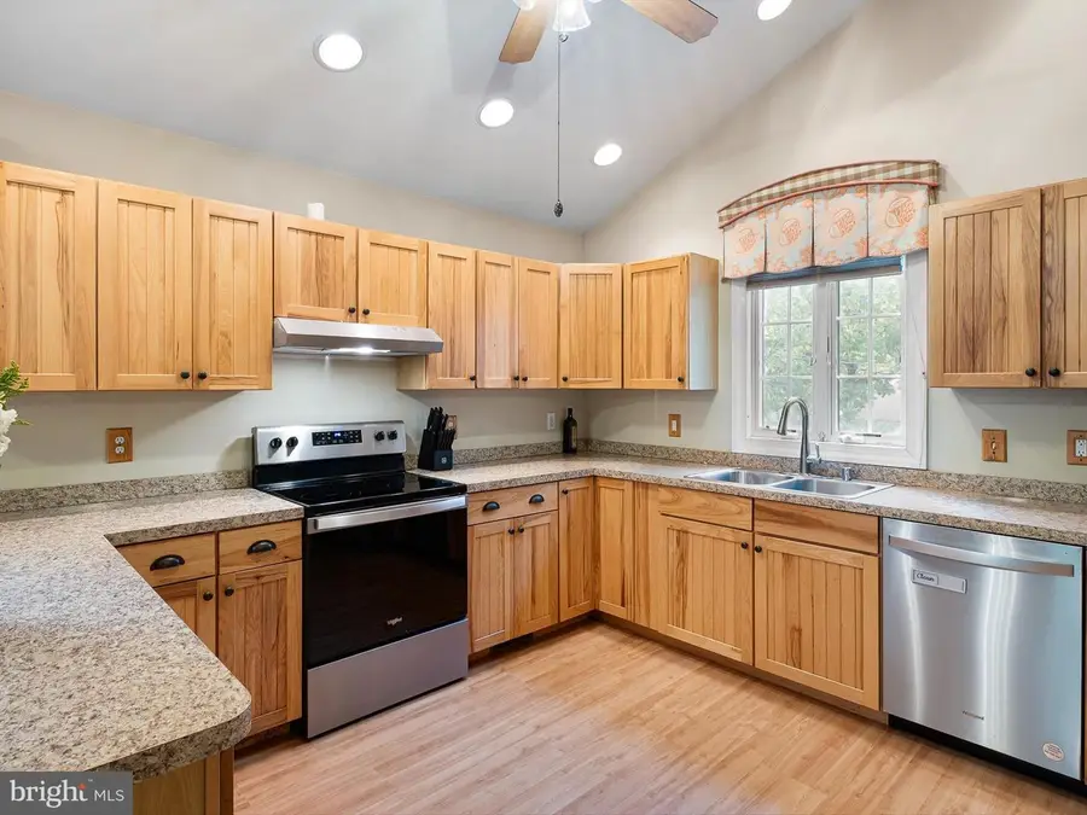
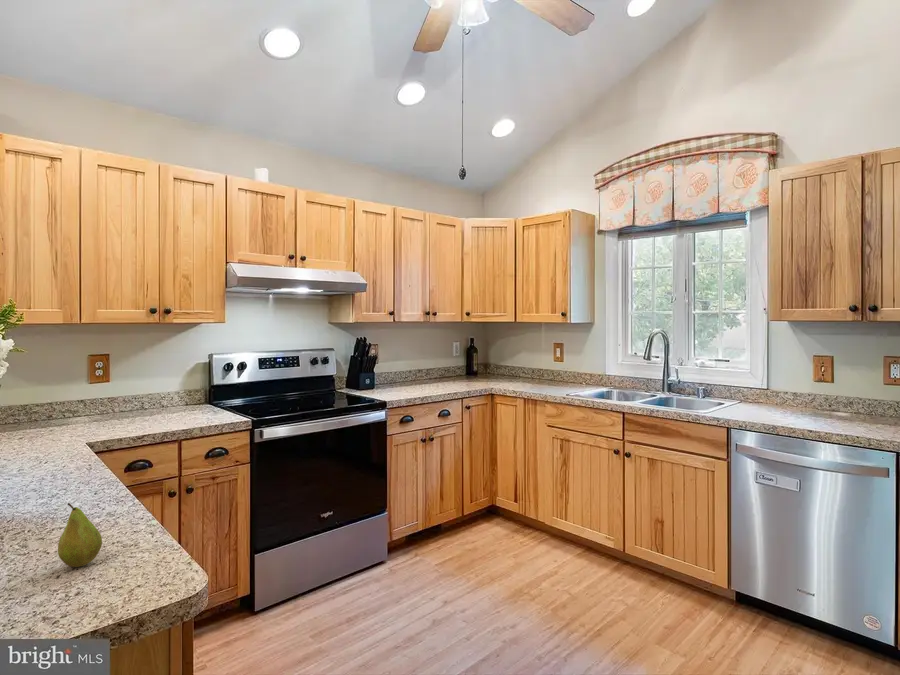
+ fruit [57,502,103,568]
